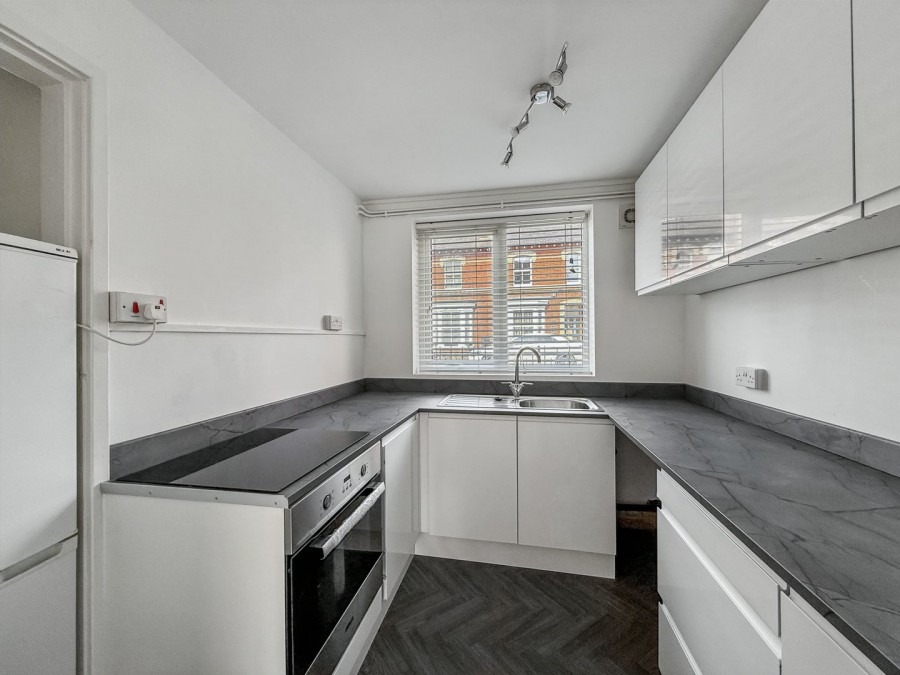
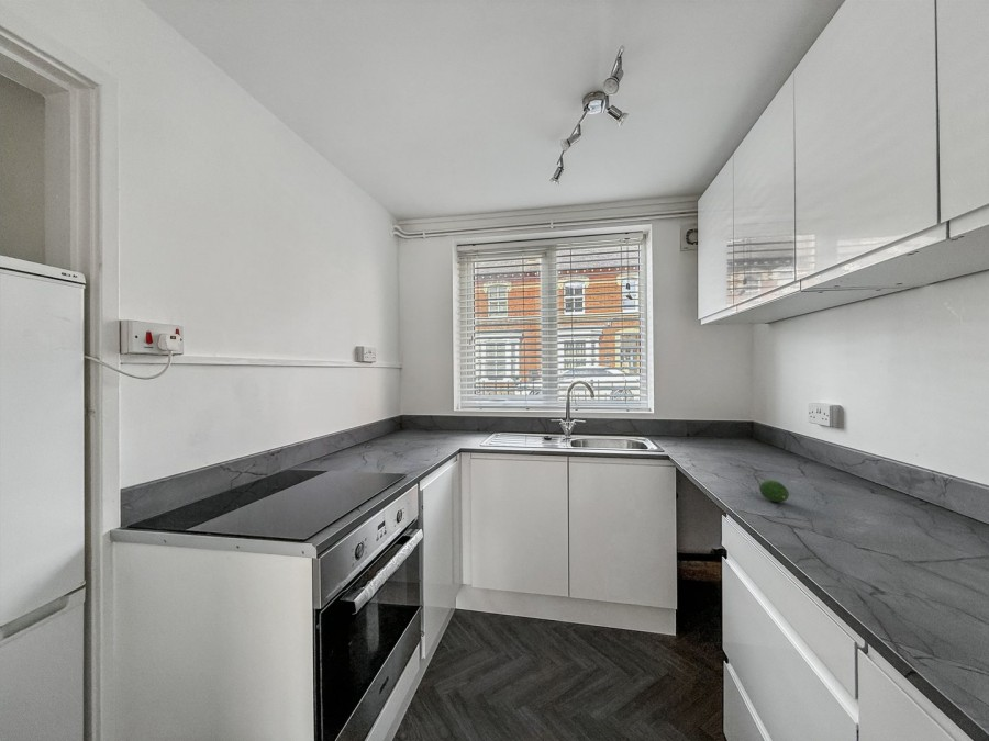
+ fruit [758,480,790,503]
